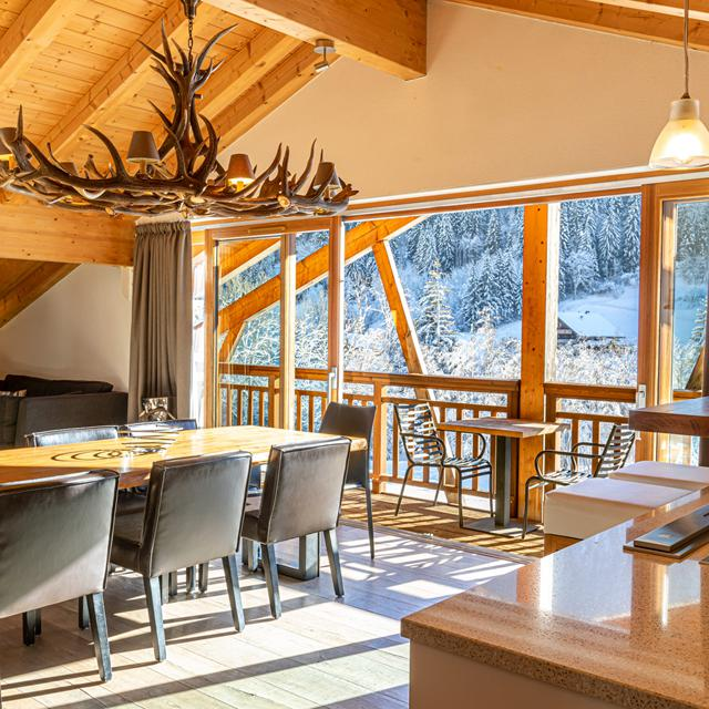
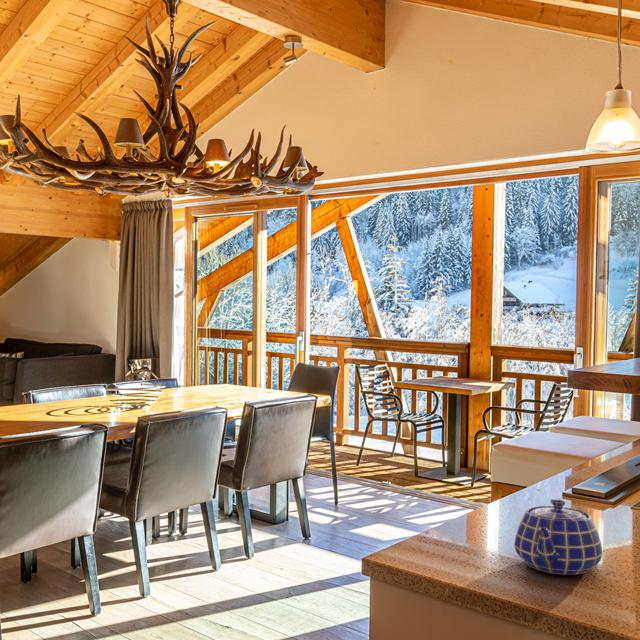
+ teapot [513,498,603,576]
